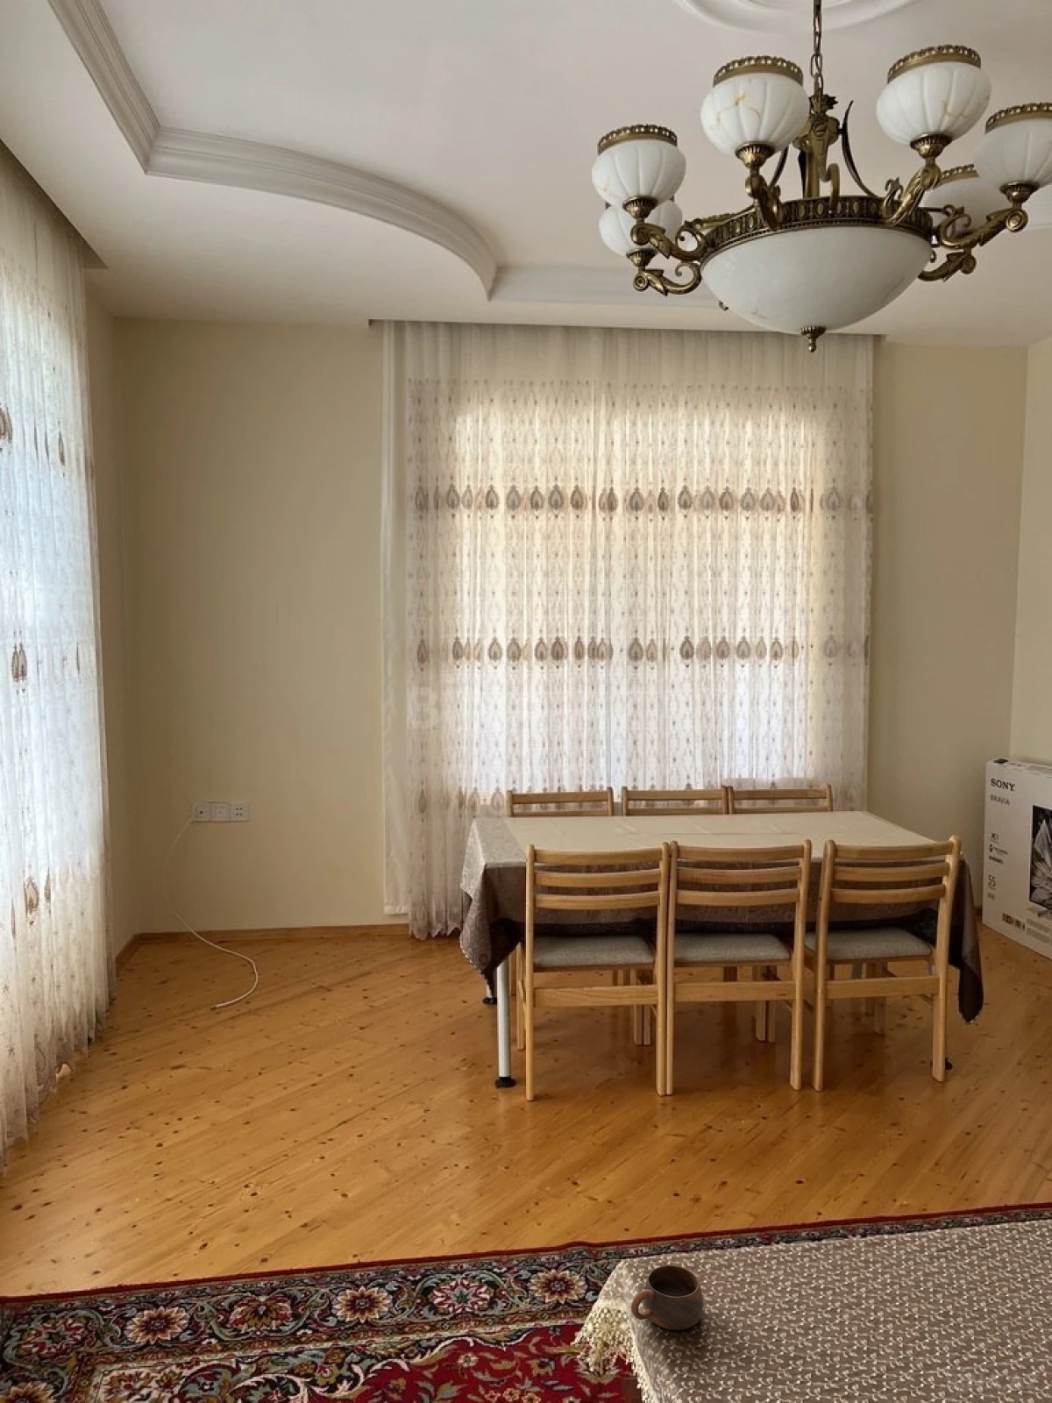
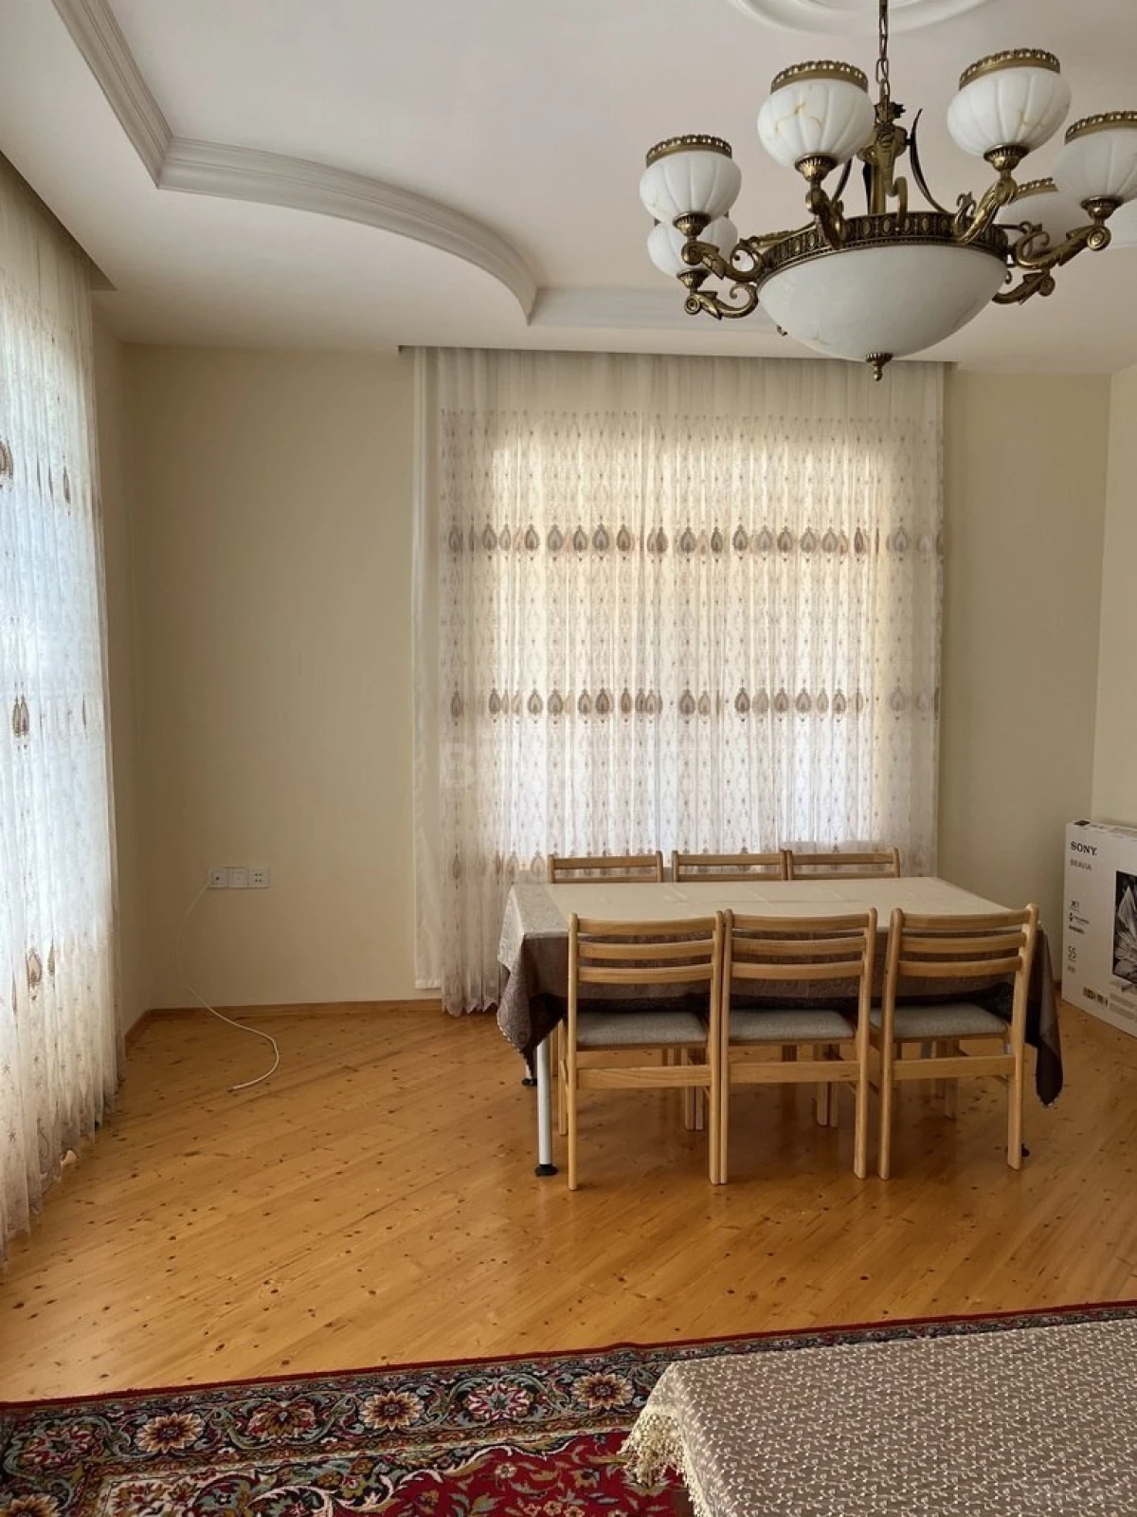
- cup [630,1265,704,1331]
